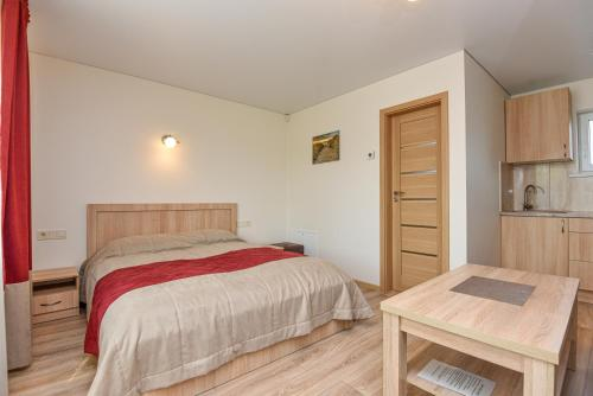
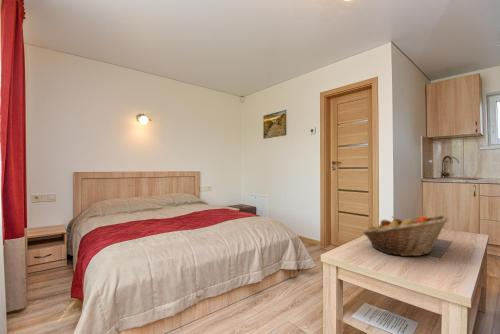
+ fruit basket [362,214,449,257]
